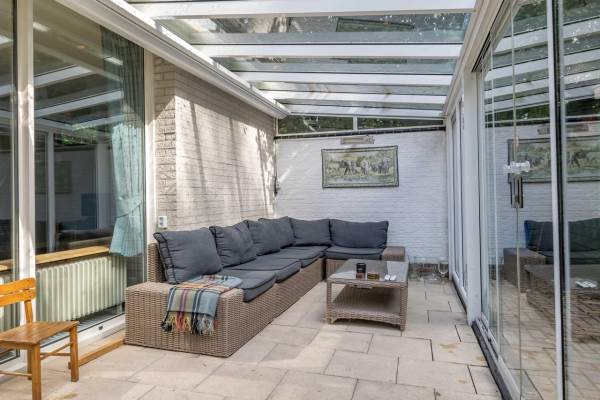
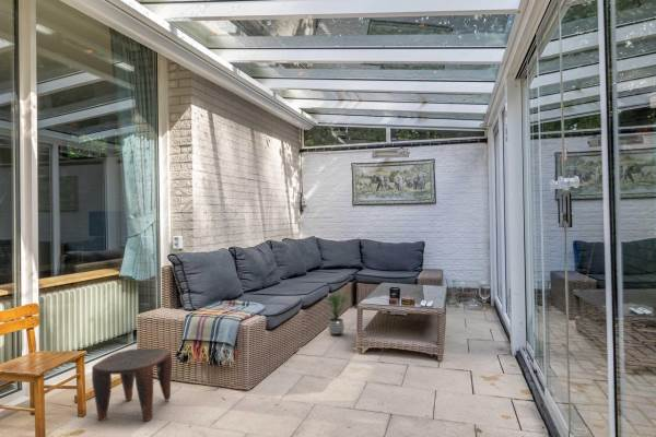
+ potted plant [323,291,354,336]
+ stool [91,347,173,422]
